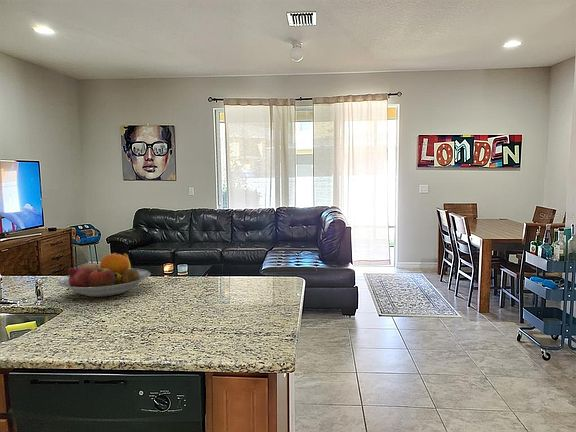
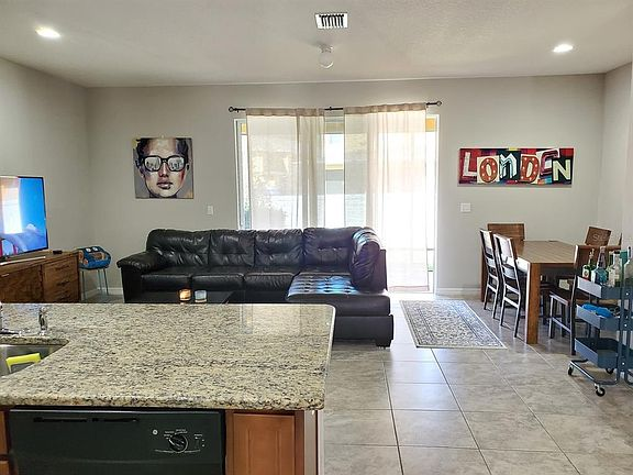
- fruit bowl [57,251,151,298]
